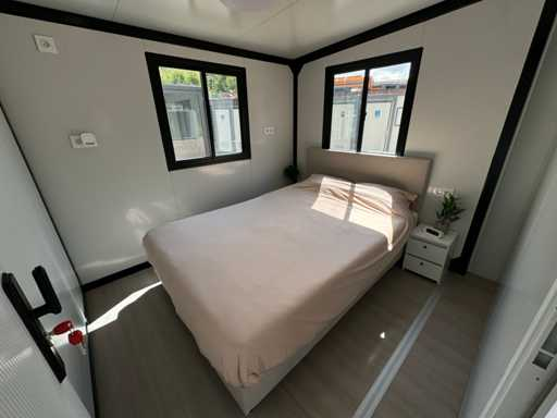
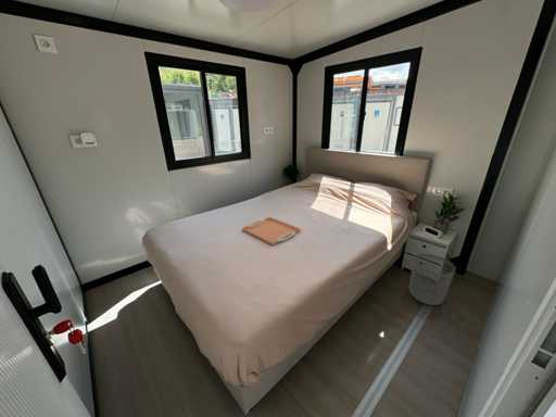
+ serving tray [241,216,302,247]
+ waste bin [408,253,456,306]
